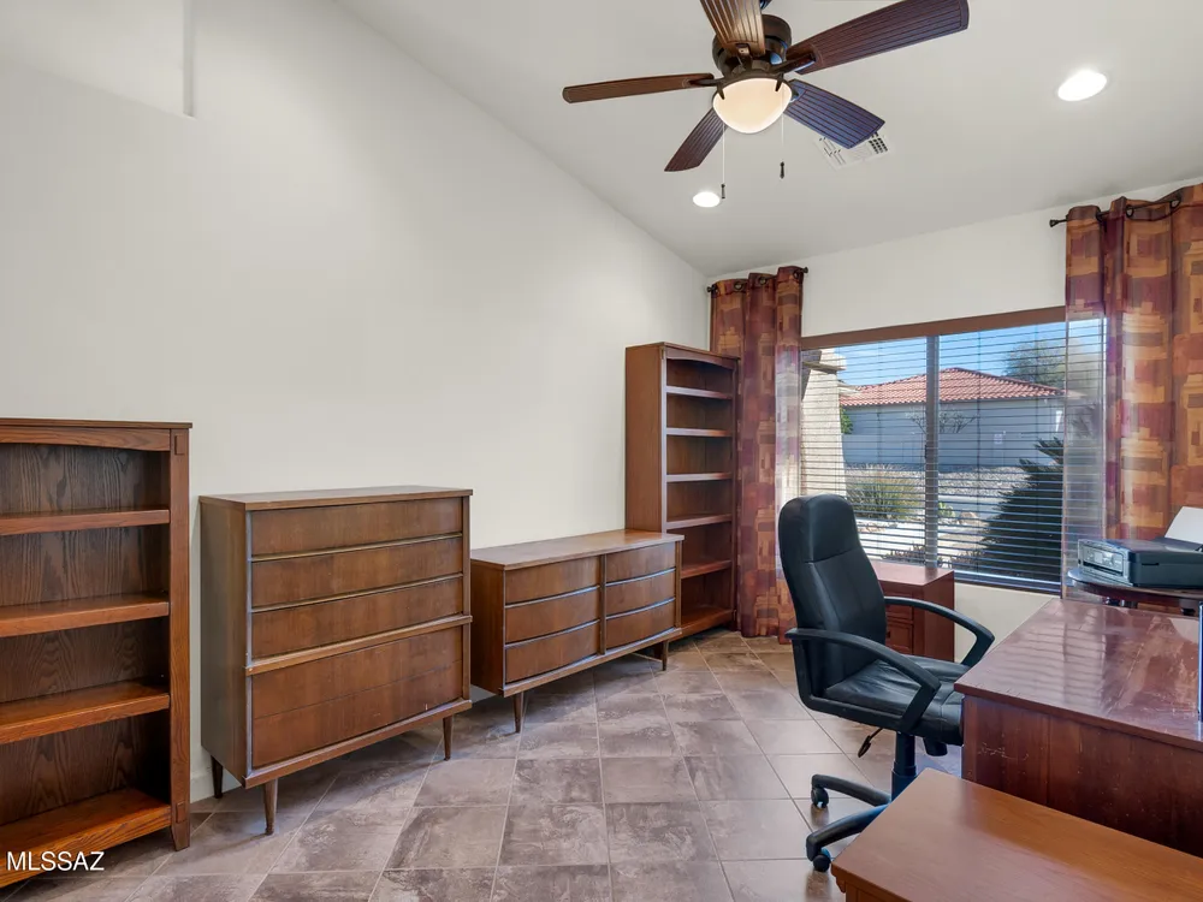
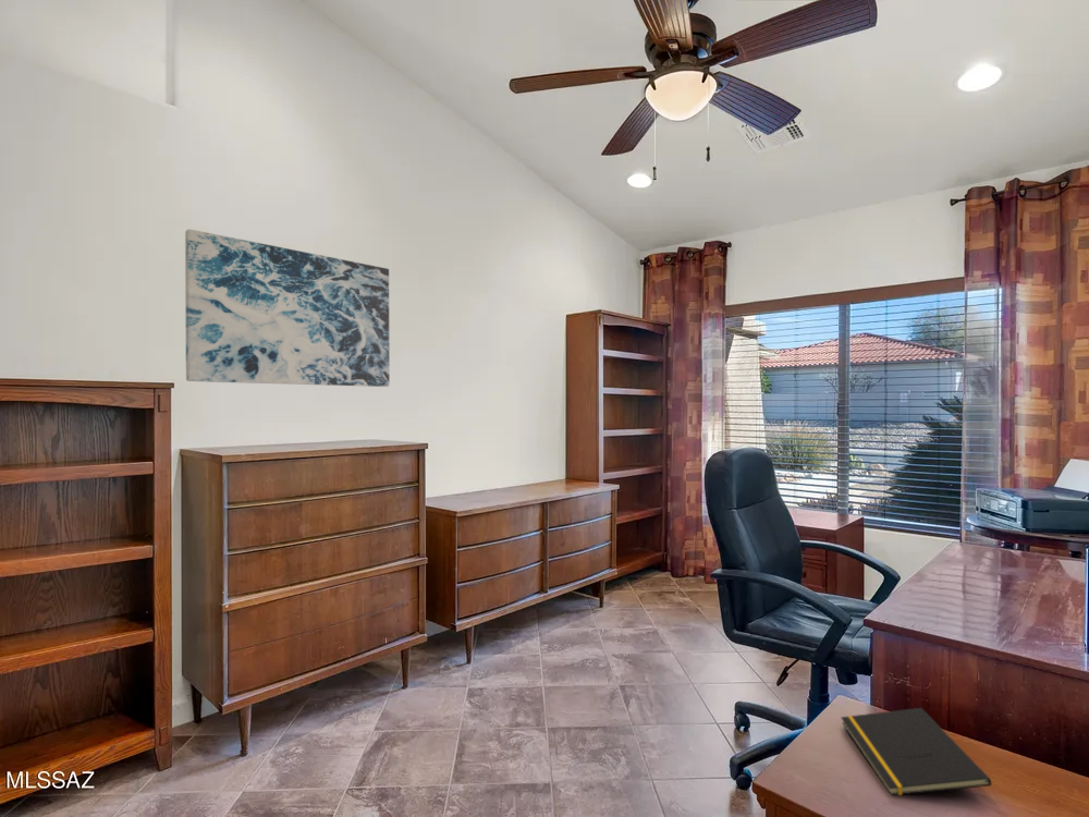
+ notepad [840,707,992,796]
+ wall art [184,228,391,388]
